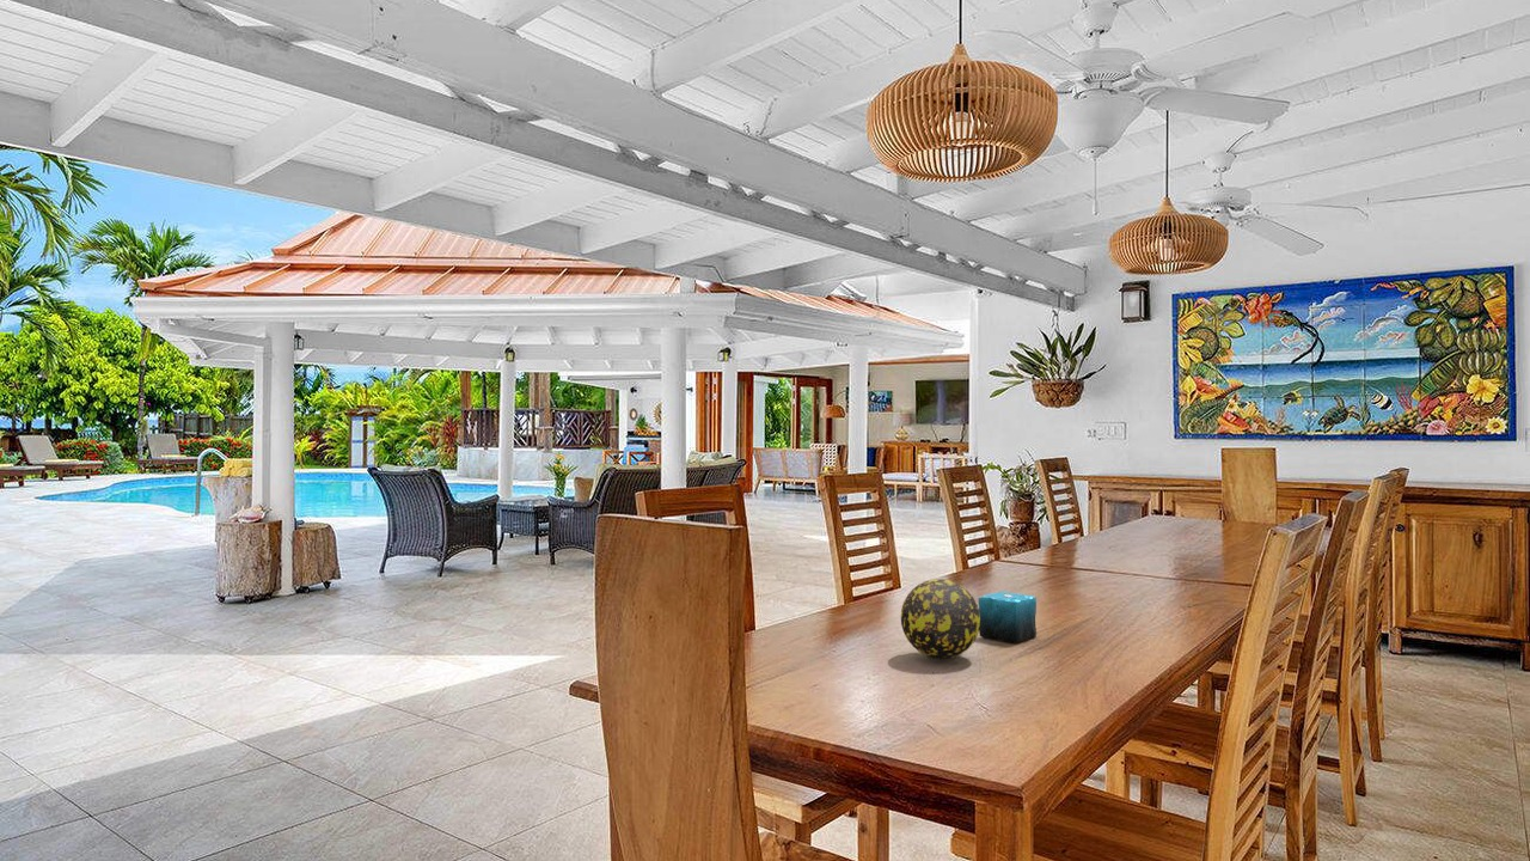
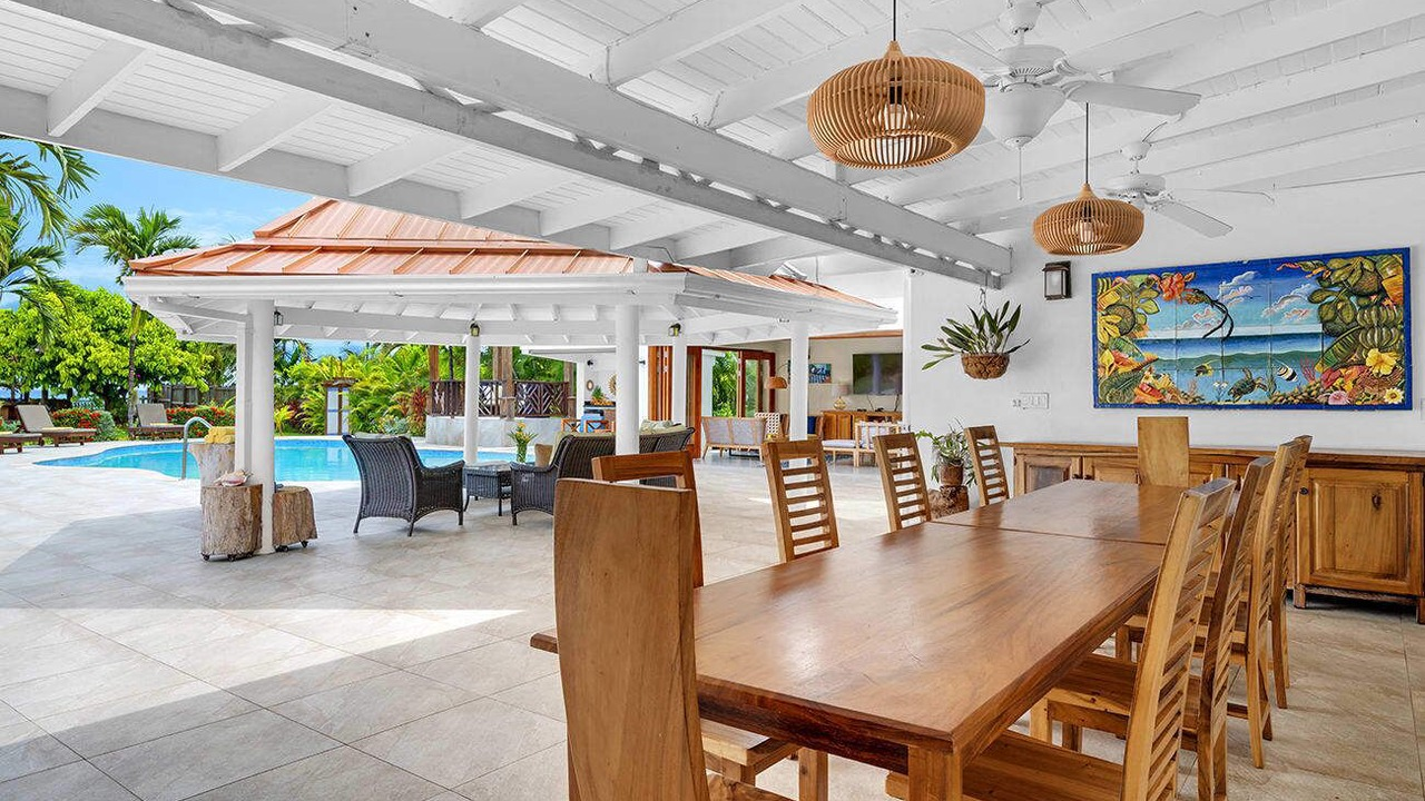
- candle [977,590,1038,645]
- decorative ball [900,578,980,660]
